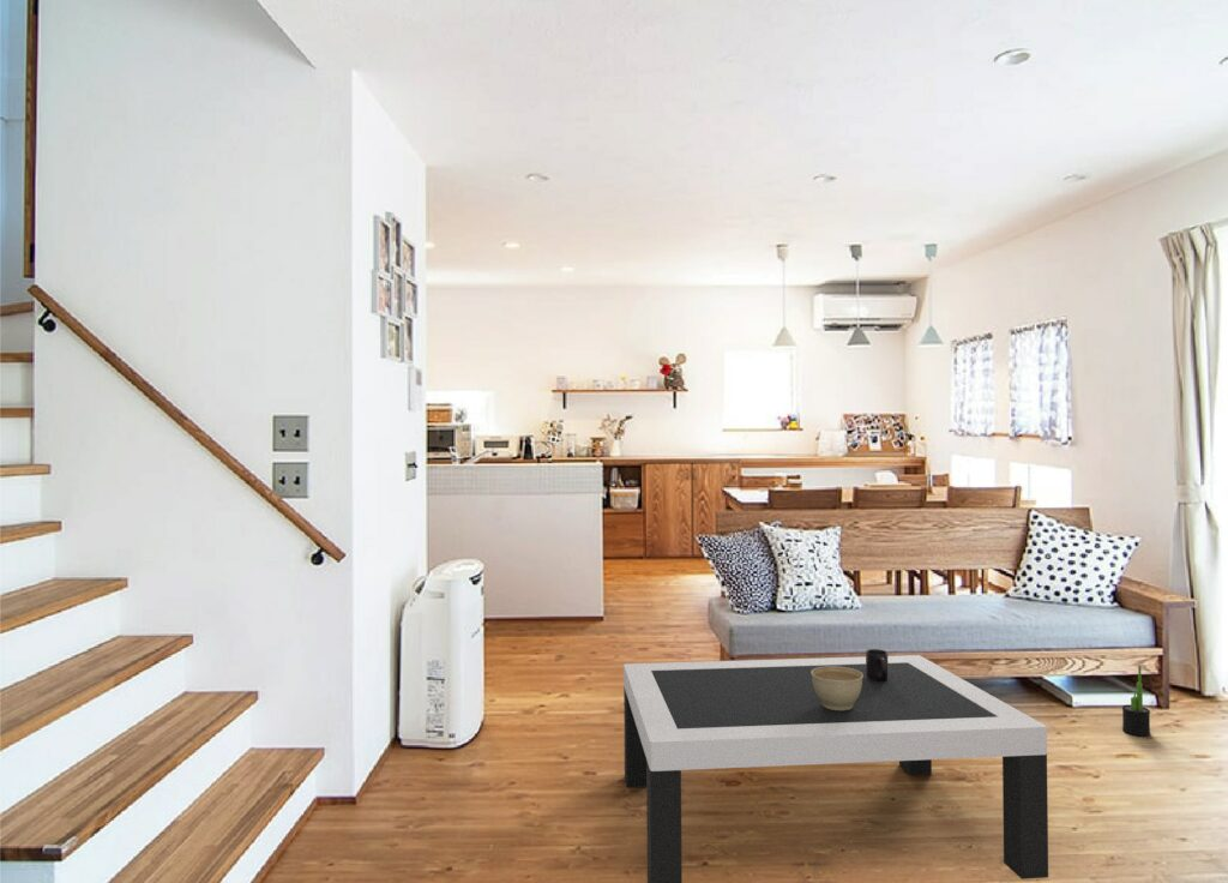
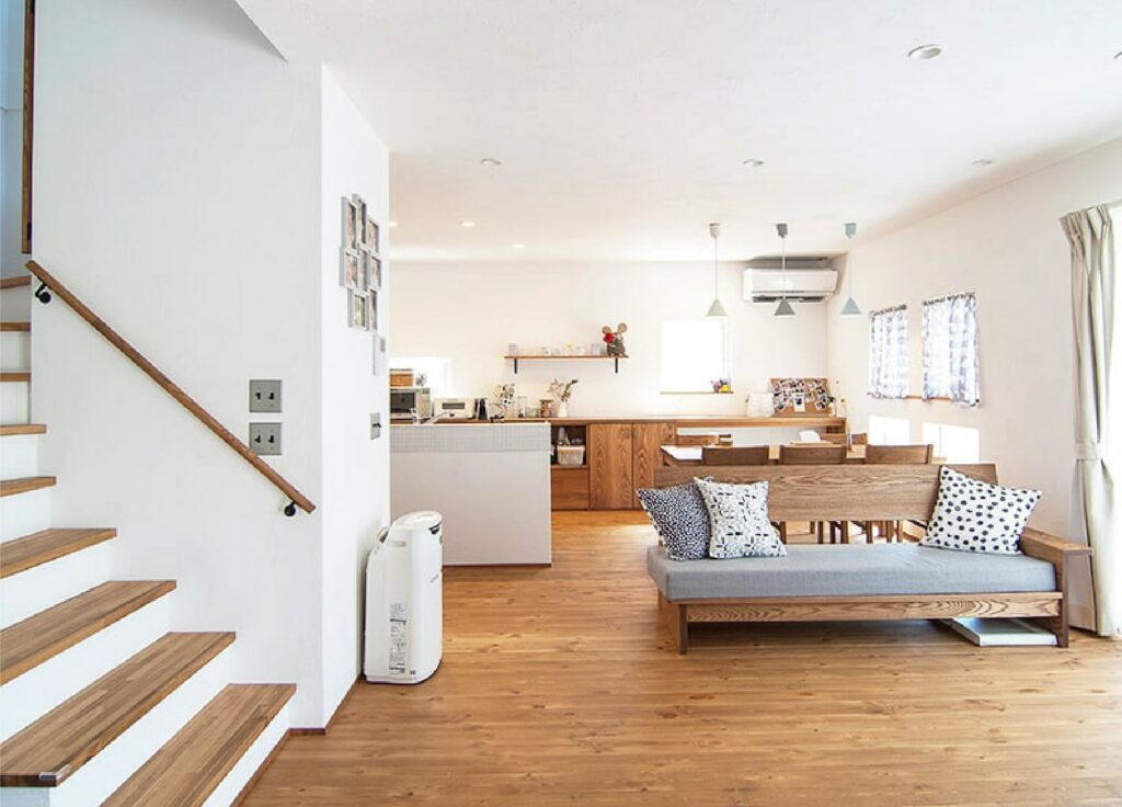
- decorative plant [1121,665,1151,738]
- mug [865,648,889,681]
- coffee table [622,654,1049,883]
- planter bowl [811,666,863,710]
